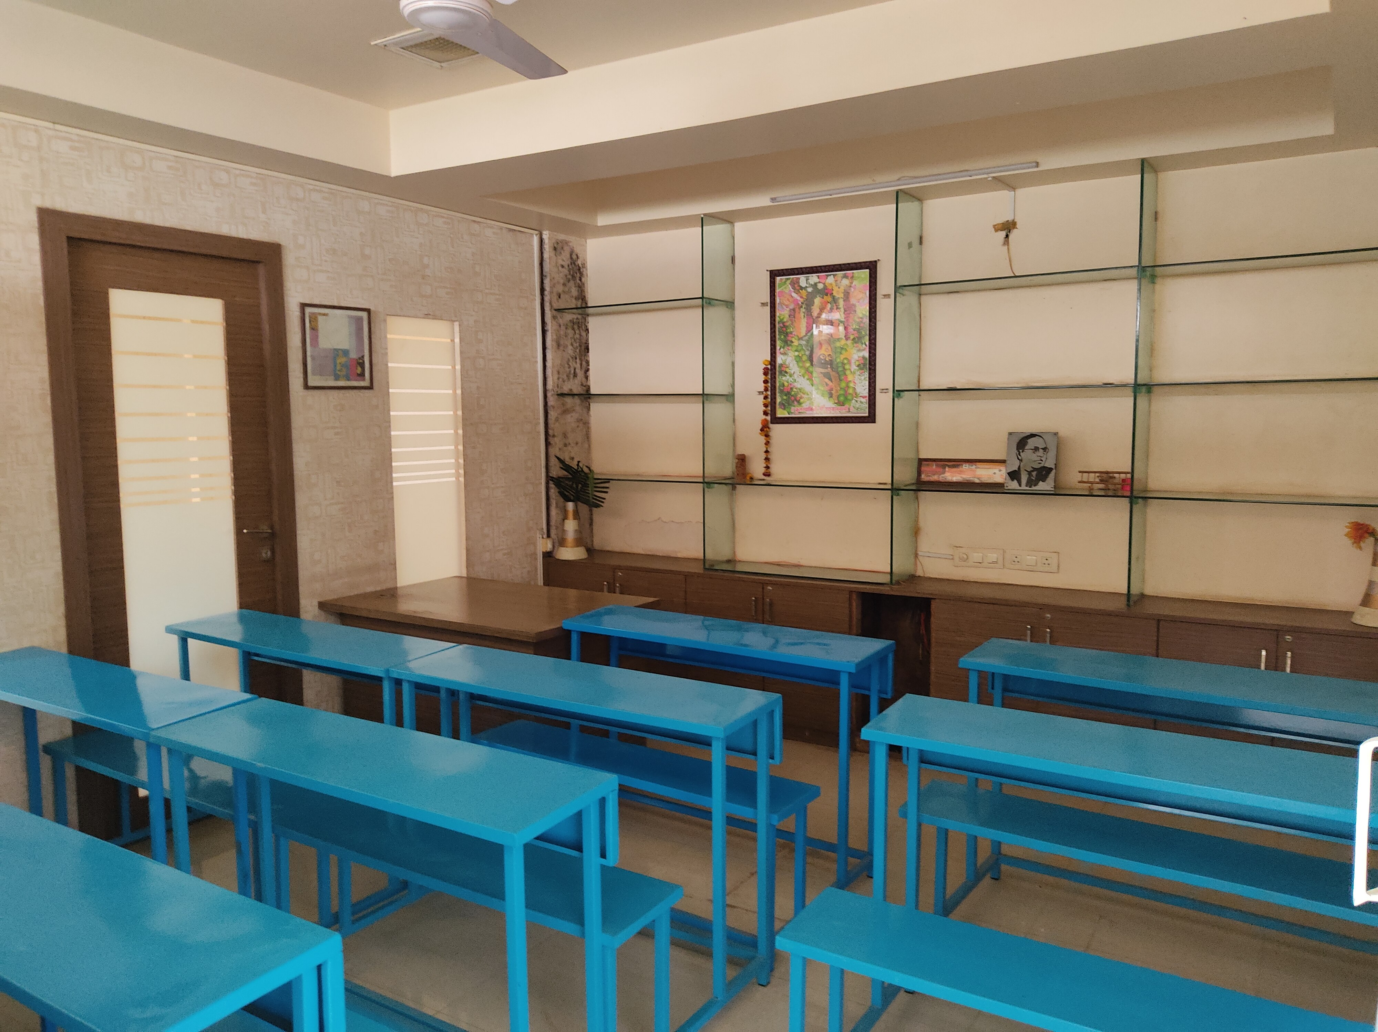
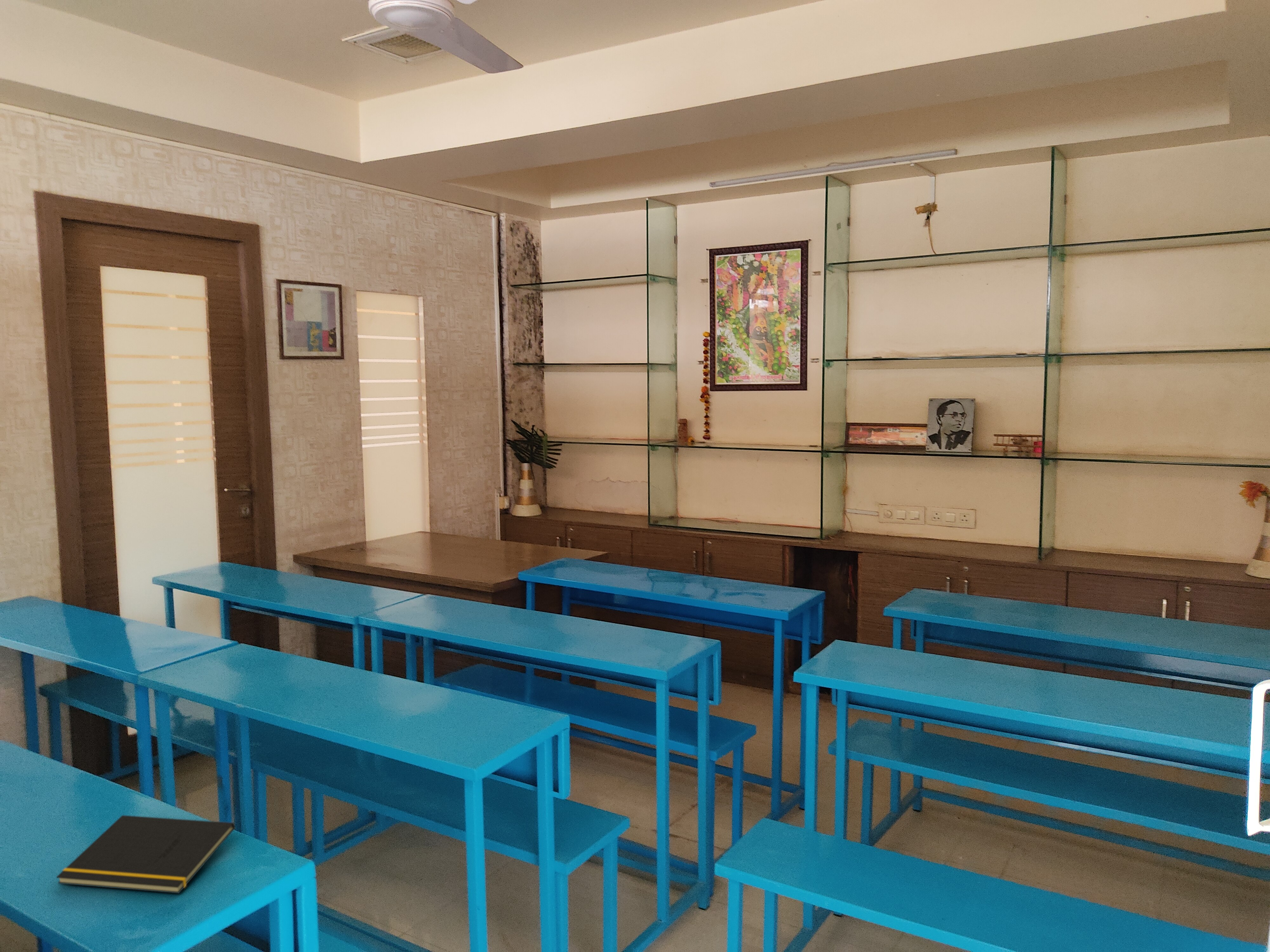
+ notepad [56,815,235,894]
